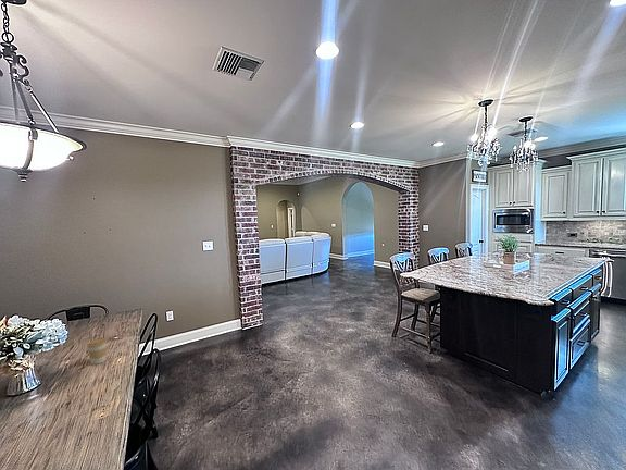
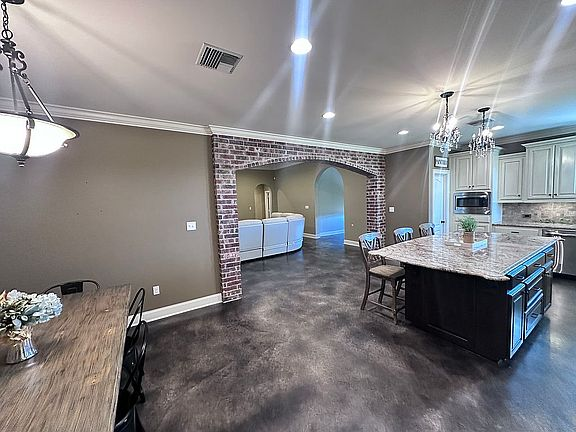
- coffee cup [86,337,108,366]
